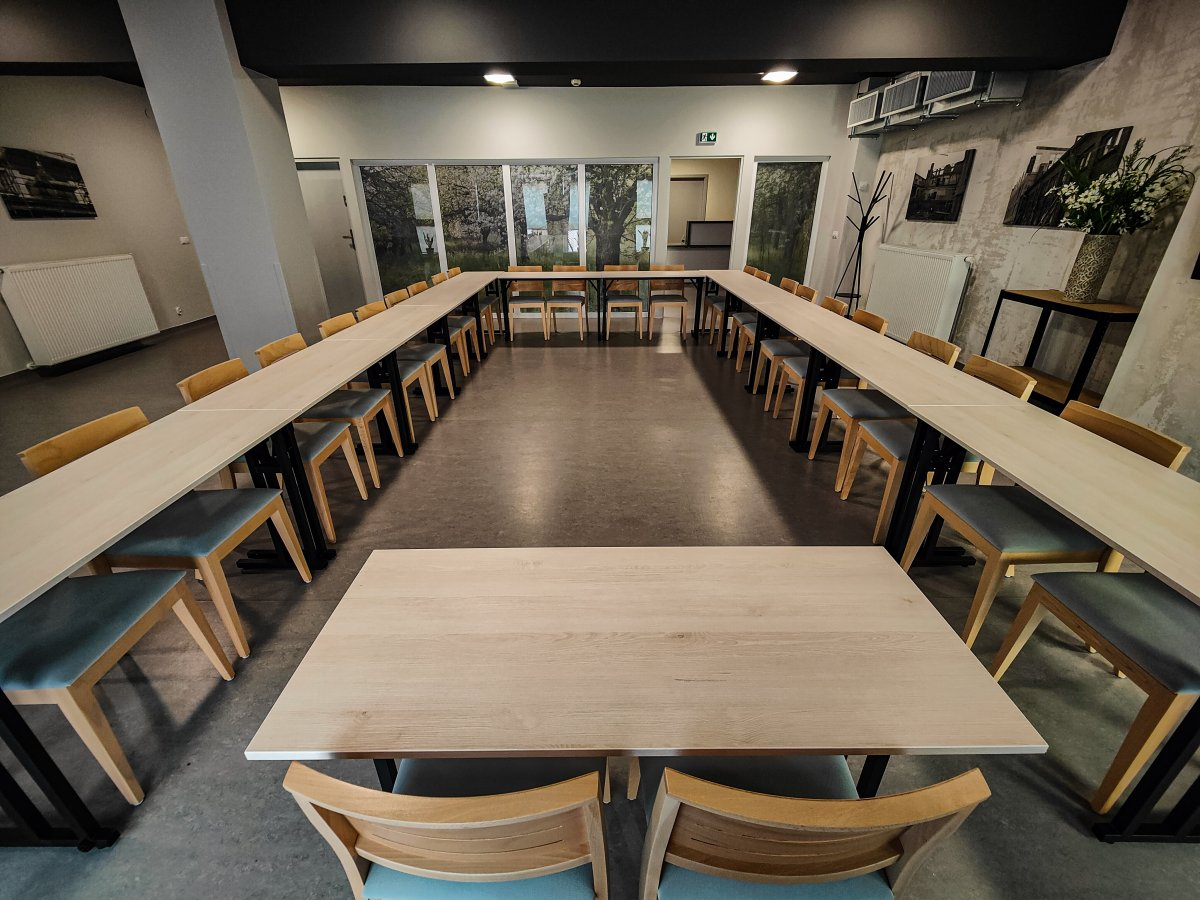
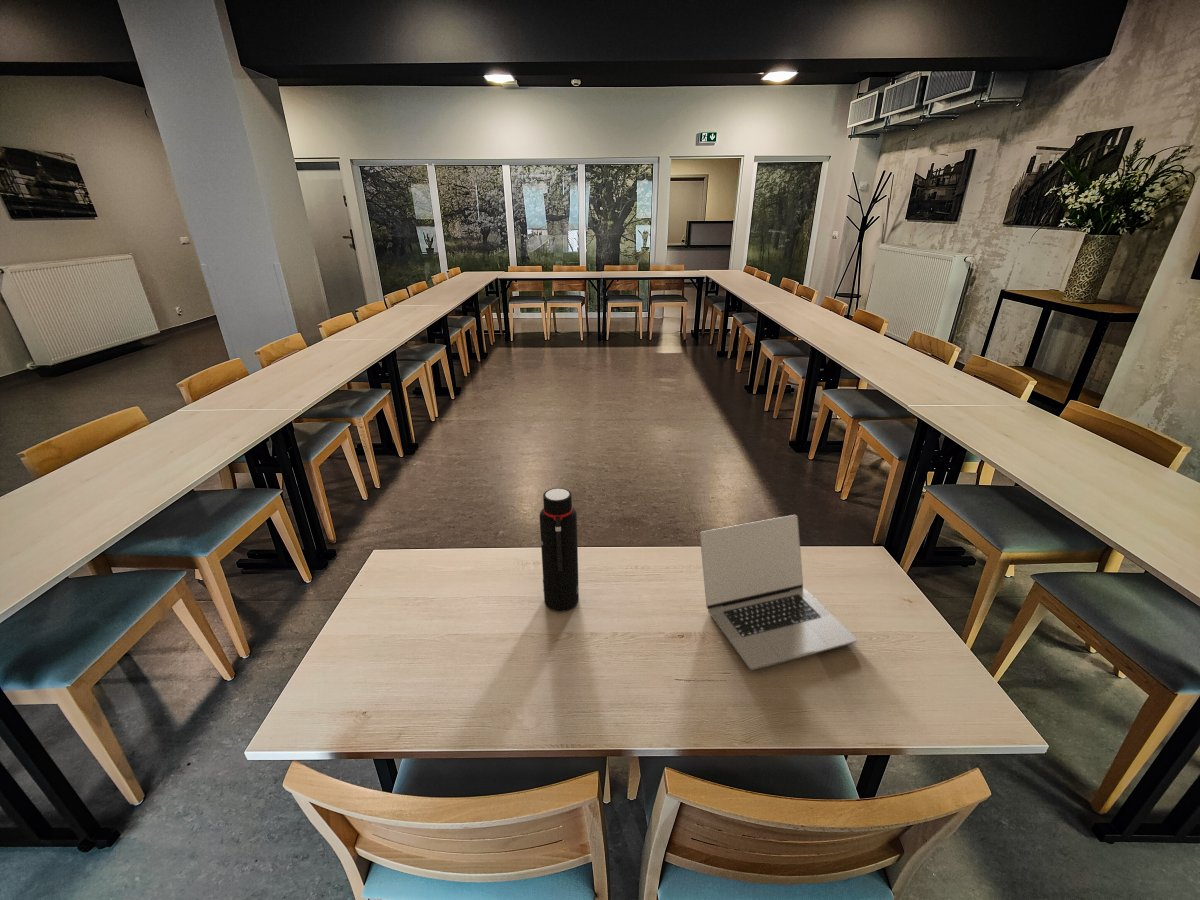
+ laptop [699,514,858,672]
+ water bottle [539,487,580,612]
